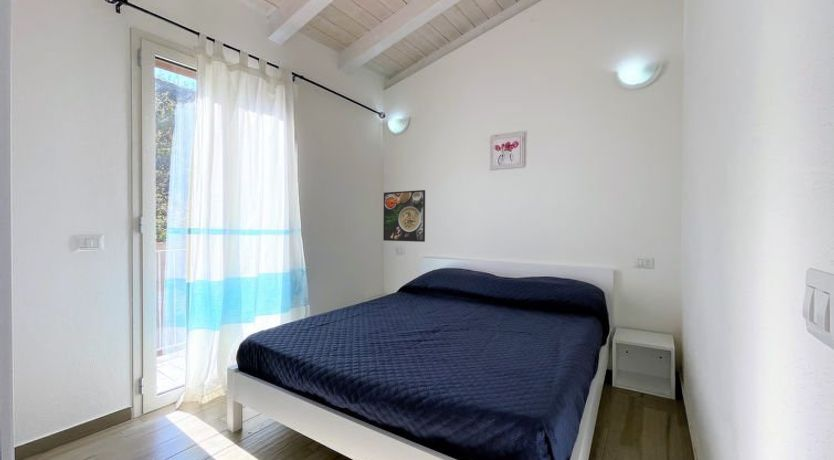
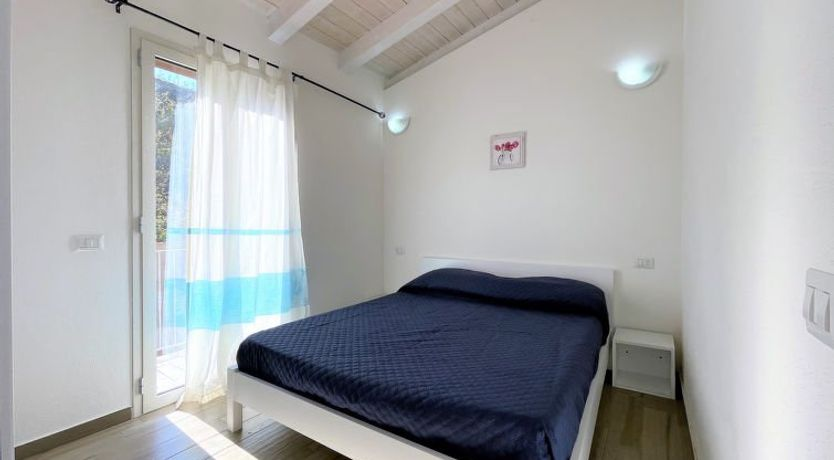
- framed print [382,189,426,243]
